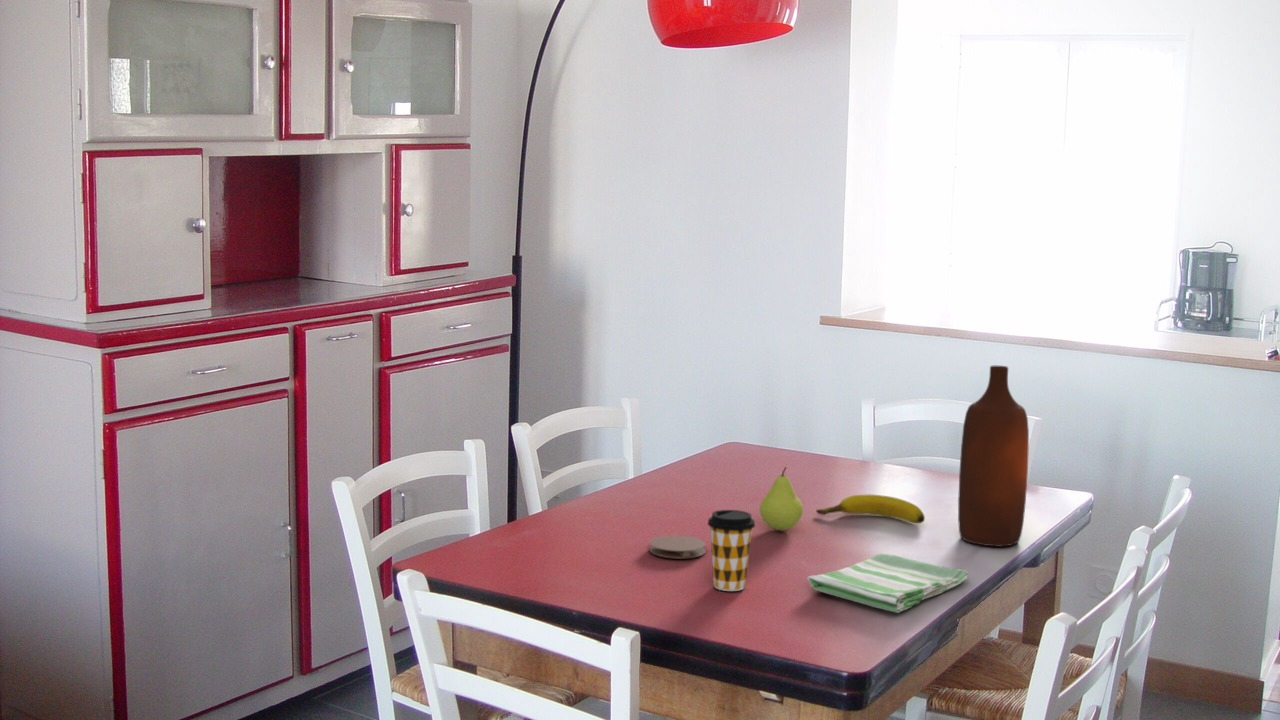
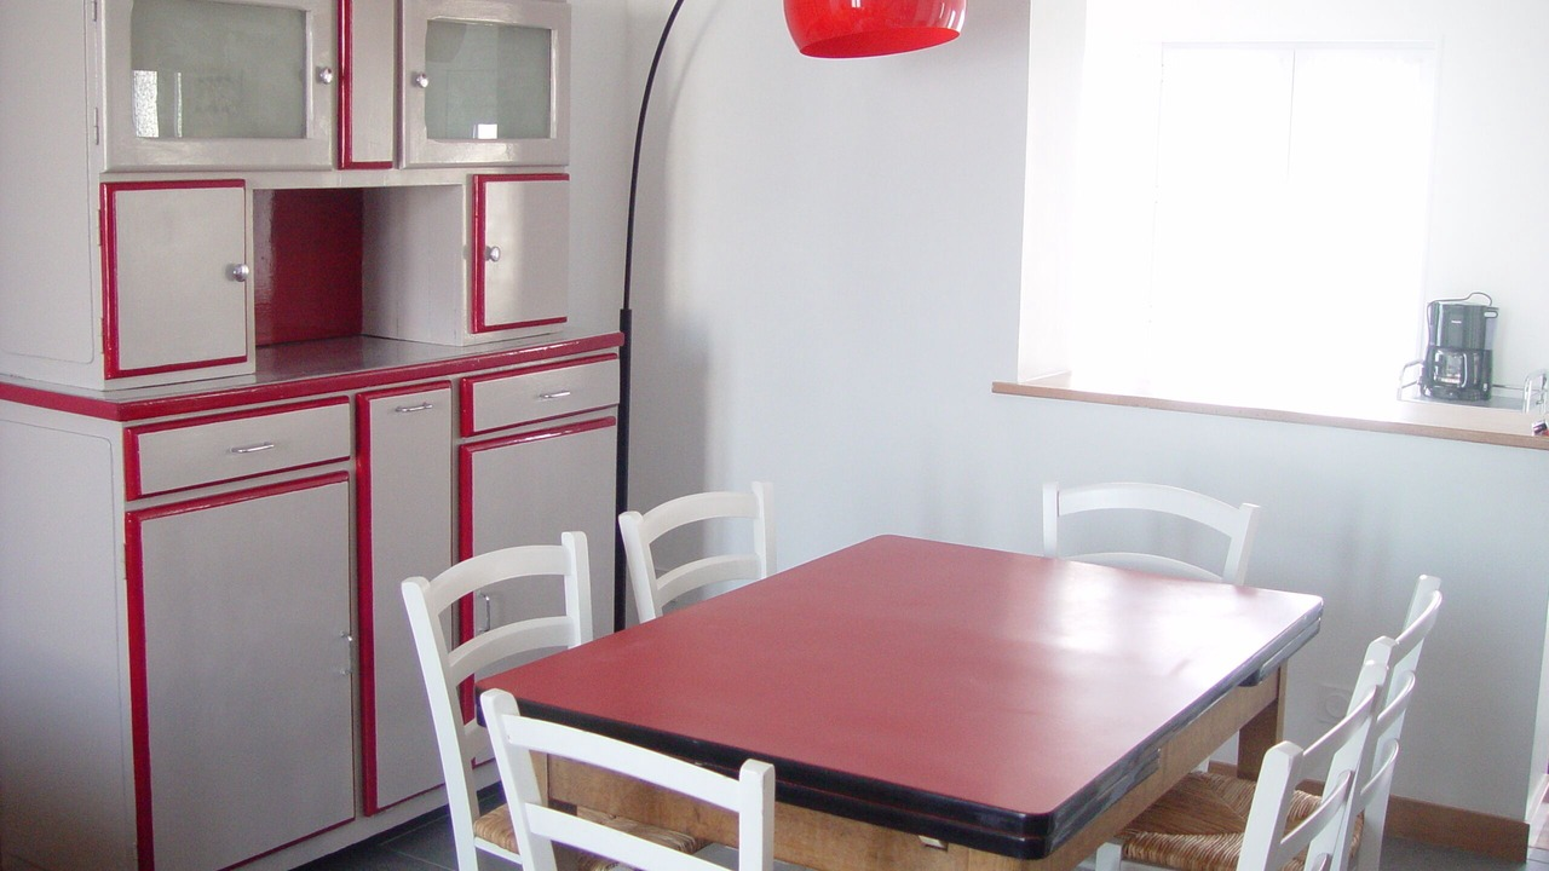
- coffee cup [707,509,756,592]
- bottle [957,365,1030,547]
- banana [815,494,926,524]
- dish towel [806,553,969,614]
- coaster [648,535,707,560]
- fruit [758,466,804,531]
